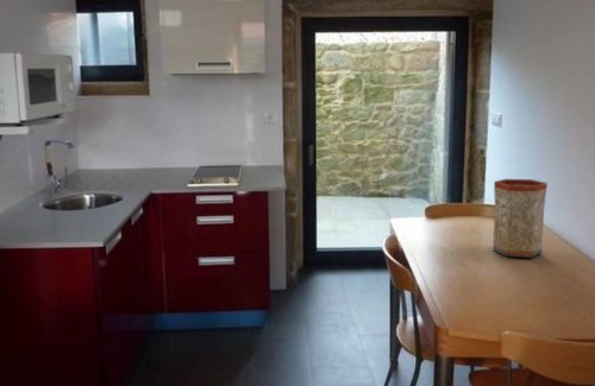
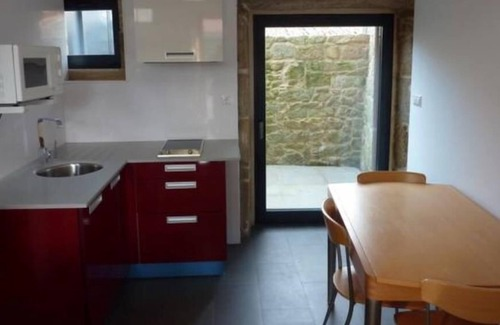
- vase [491,178,549,259]
